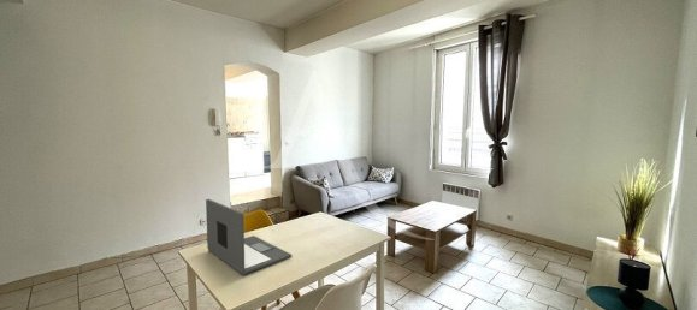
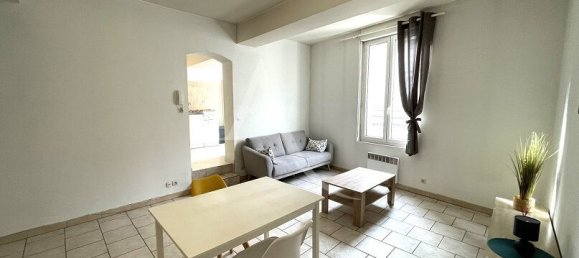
- laptop [205,198,293,276]
